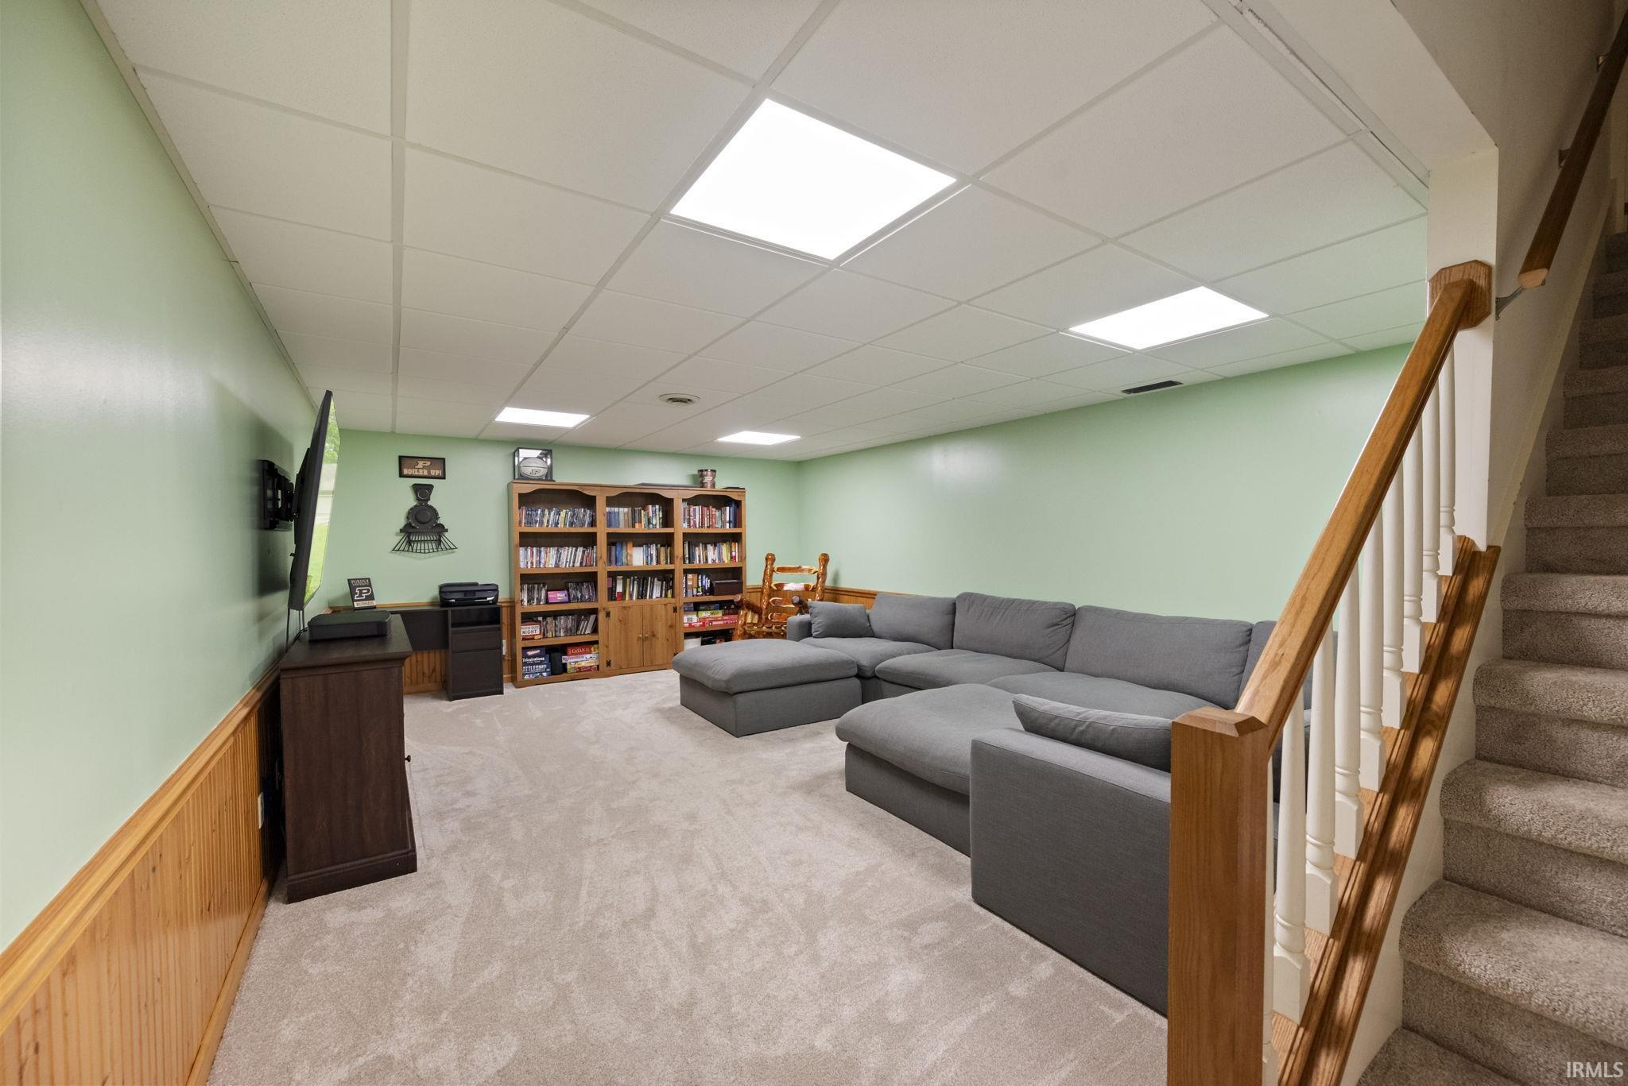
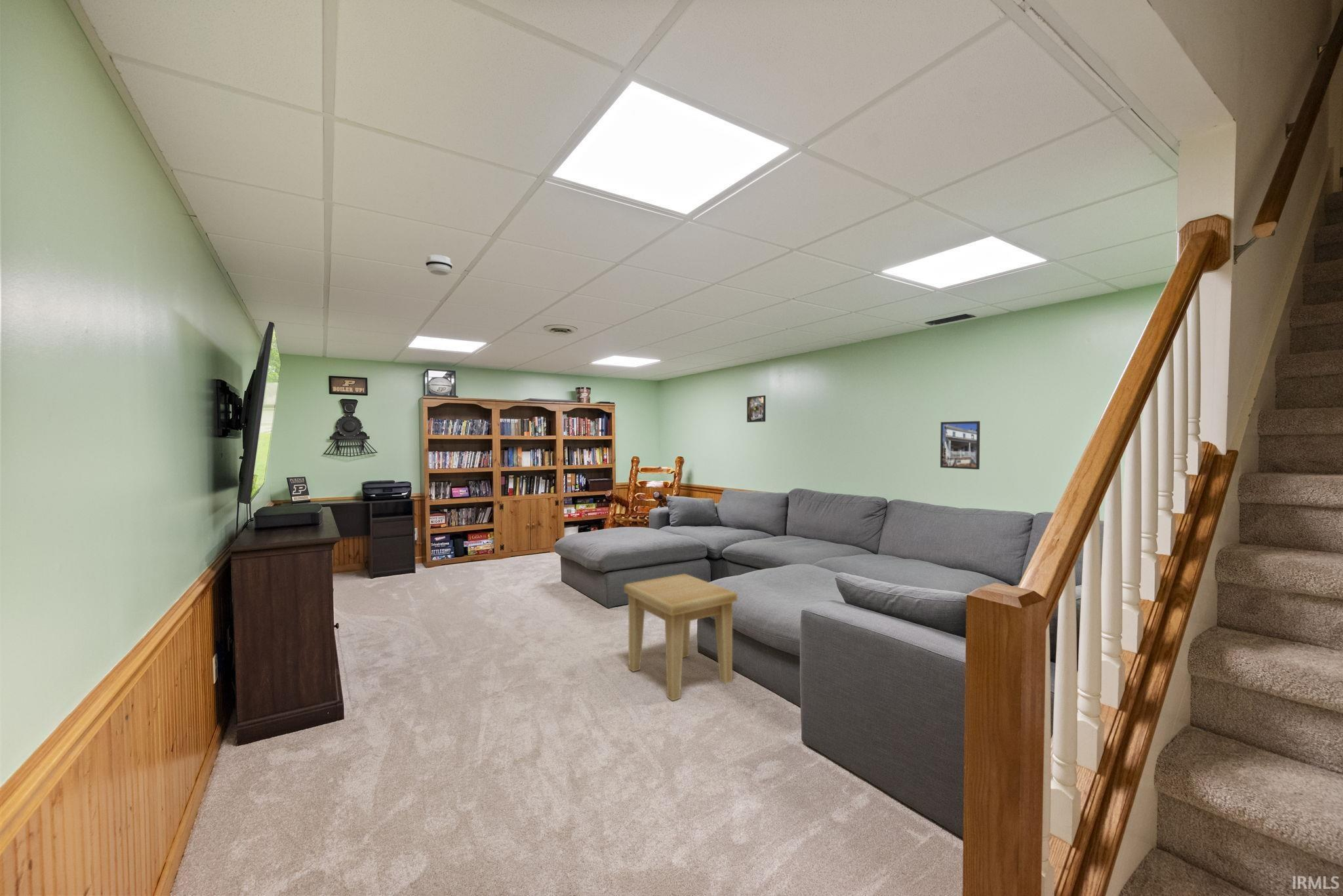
+ smoke detector [425,254,453,276]
+ side table [624,573,738,702]
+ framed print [940,420,980,470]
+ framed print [746,395,766,423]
